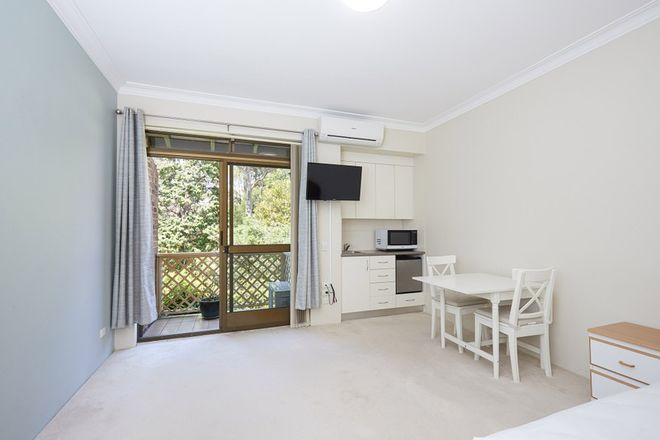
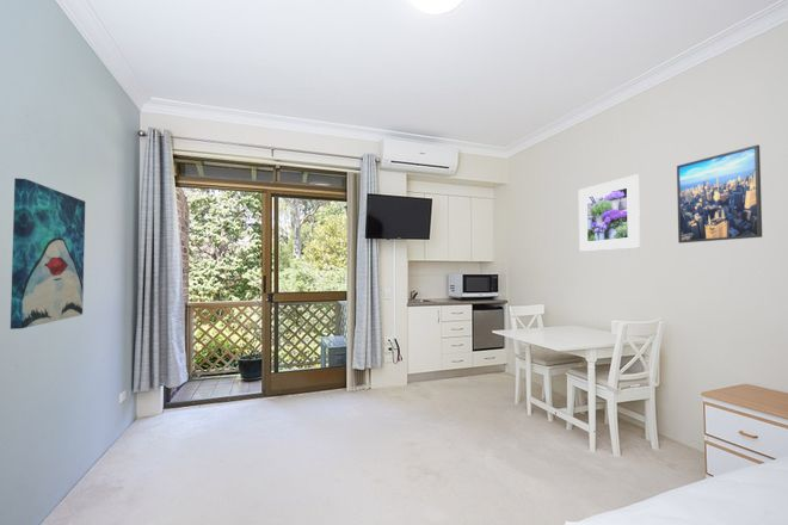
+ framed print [578,173,641,253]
+ wall art [10,178,86,331]
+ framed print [676,143,763,245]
